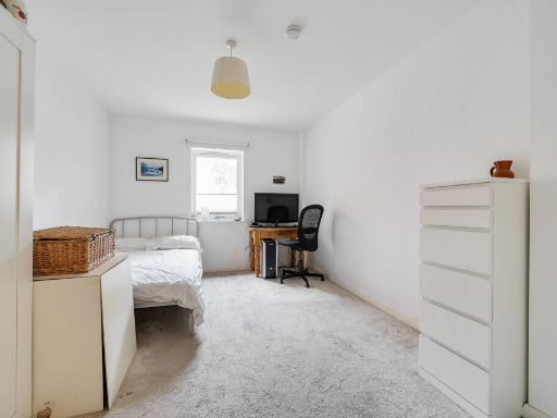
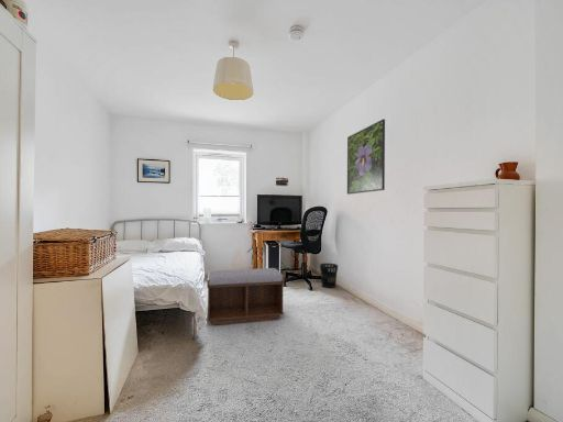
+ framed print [346,118,386,196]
+ bench [206,267,285,326]
+ wastebasket [319,263,339,289]
